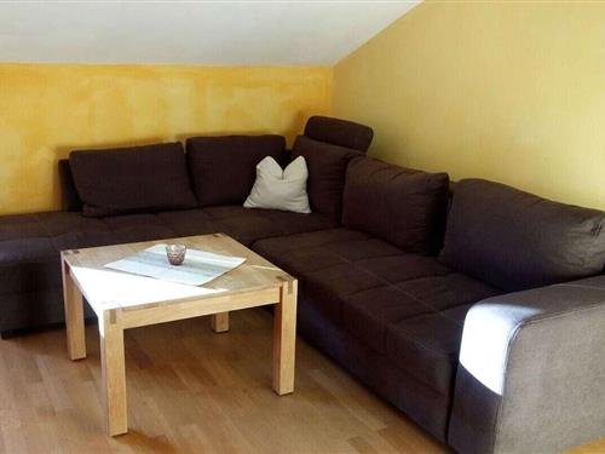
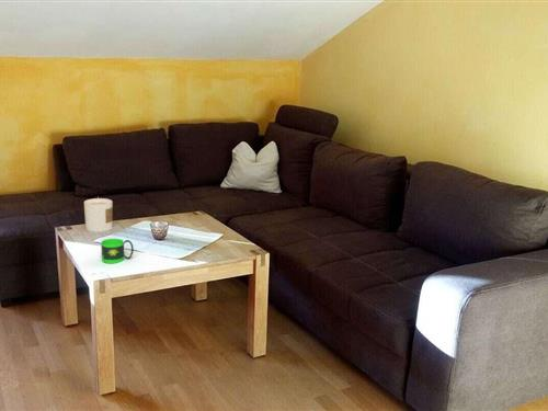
+ candle [83,195,113,232]
+ mug [100,238,135,265]
